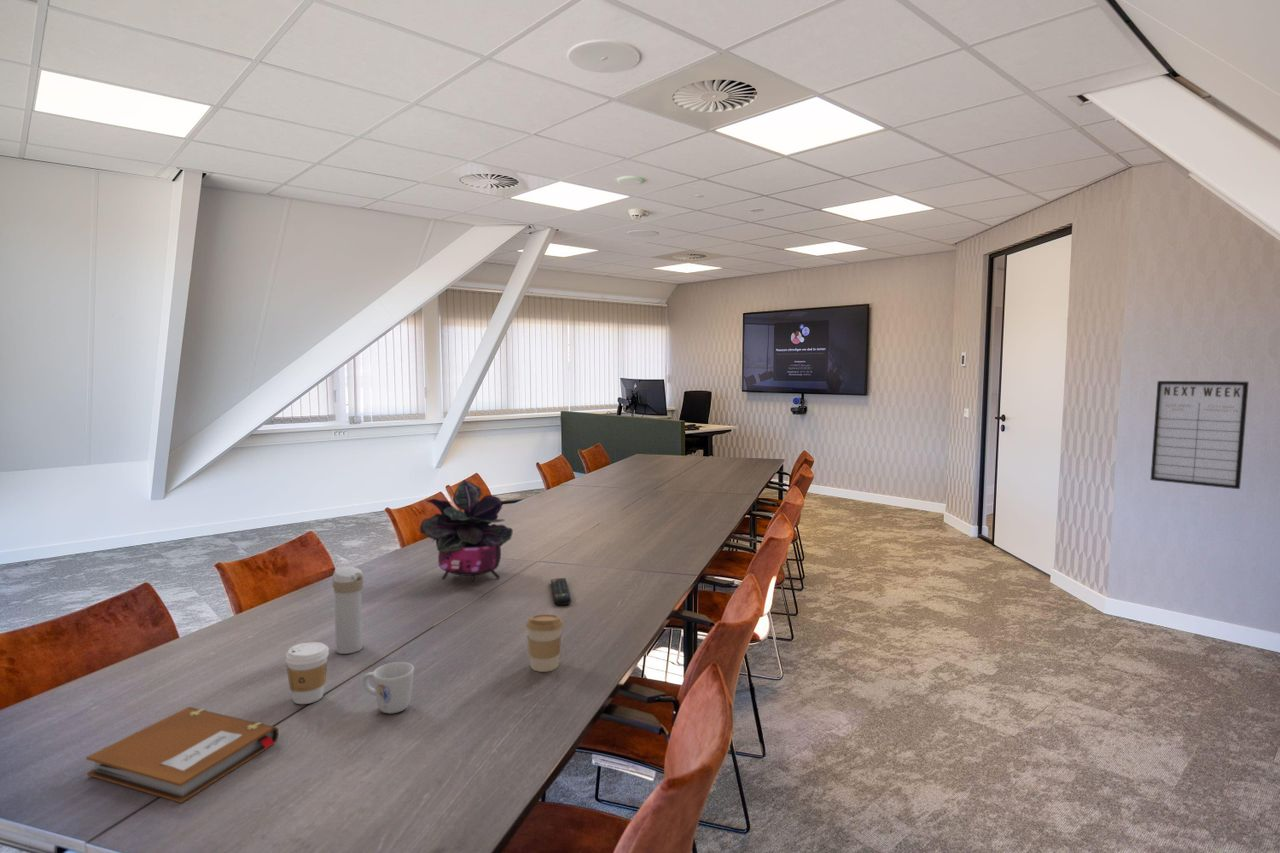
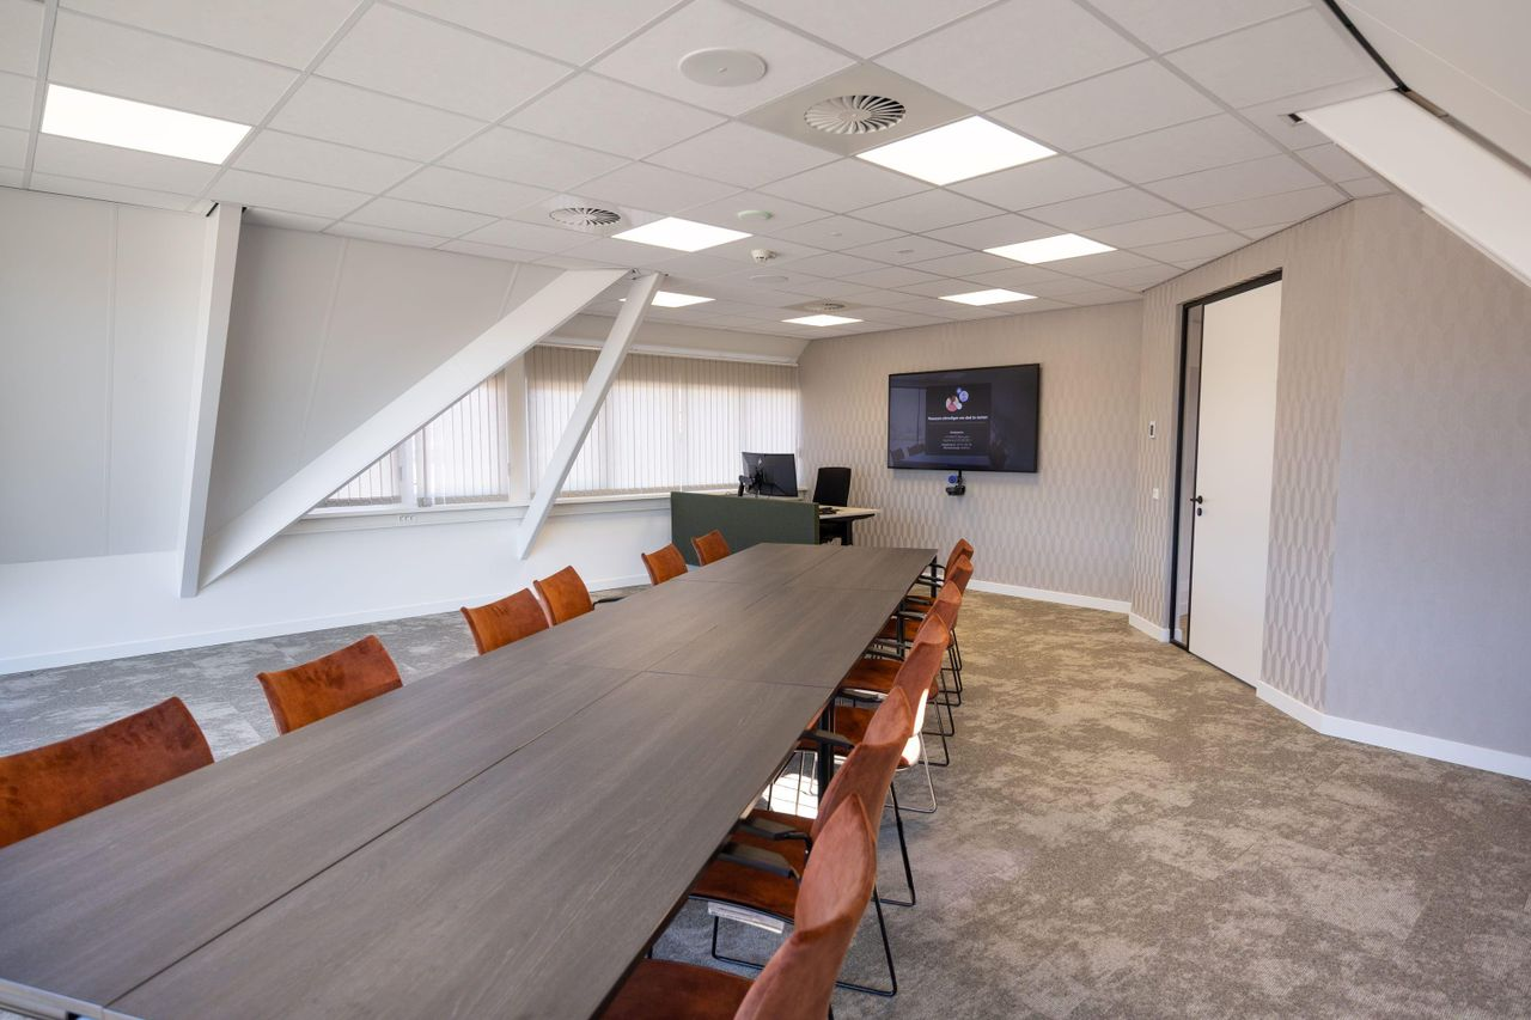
- notebook [85,706,280,804]
- coffee cup [525,613,564,673]
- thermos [331,565,365,655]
- potted plant [419,479,514,583]
- mug [362,661,415,715]
- coffee cup [285,641,330,705]
- remote control [550,577,572,606]
- writing board [1150,380,1250,490]
